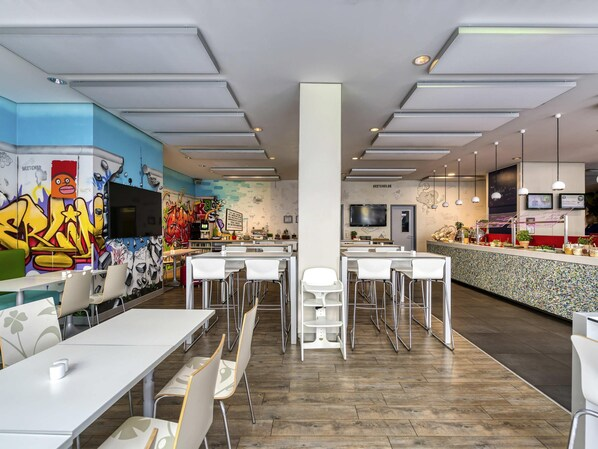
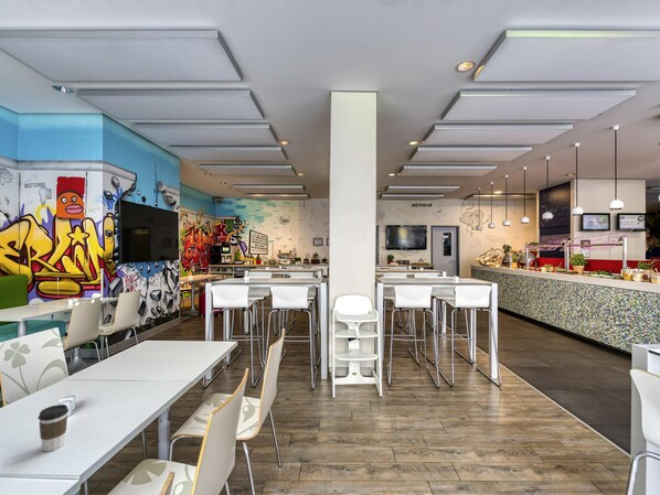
+ coffee cup [38,403,70,452]
